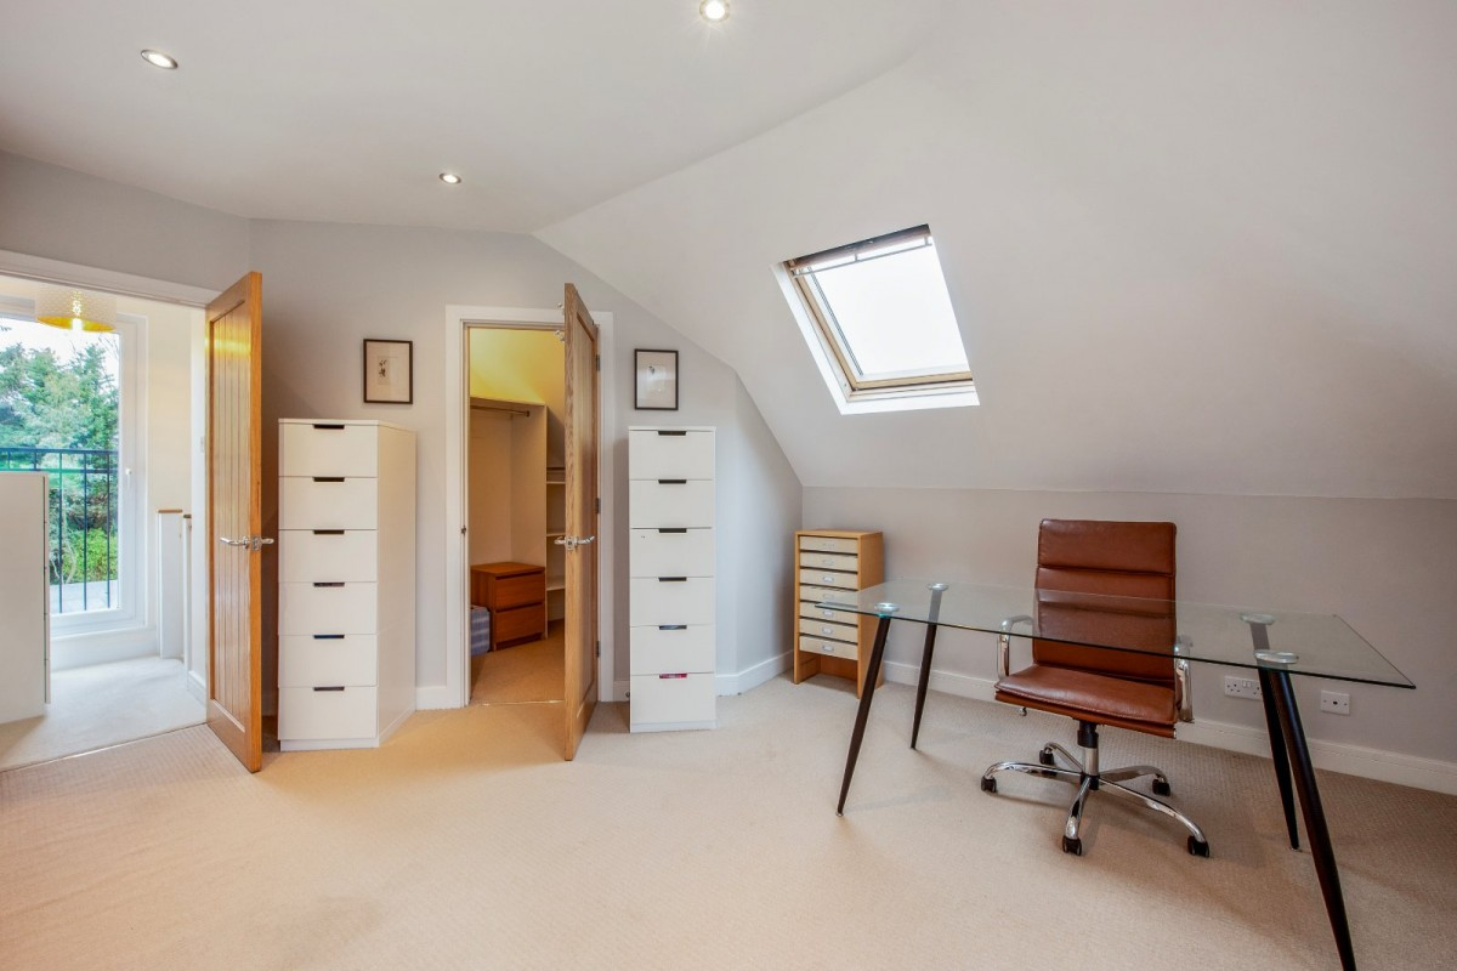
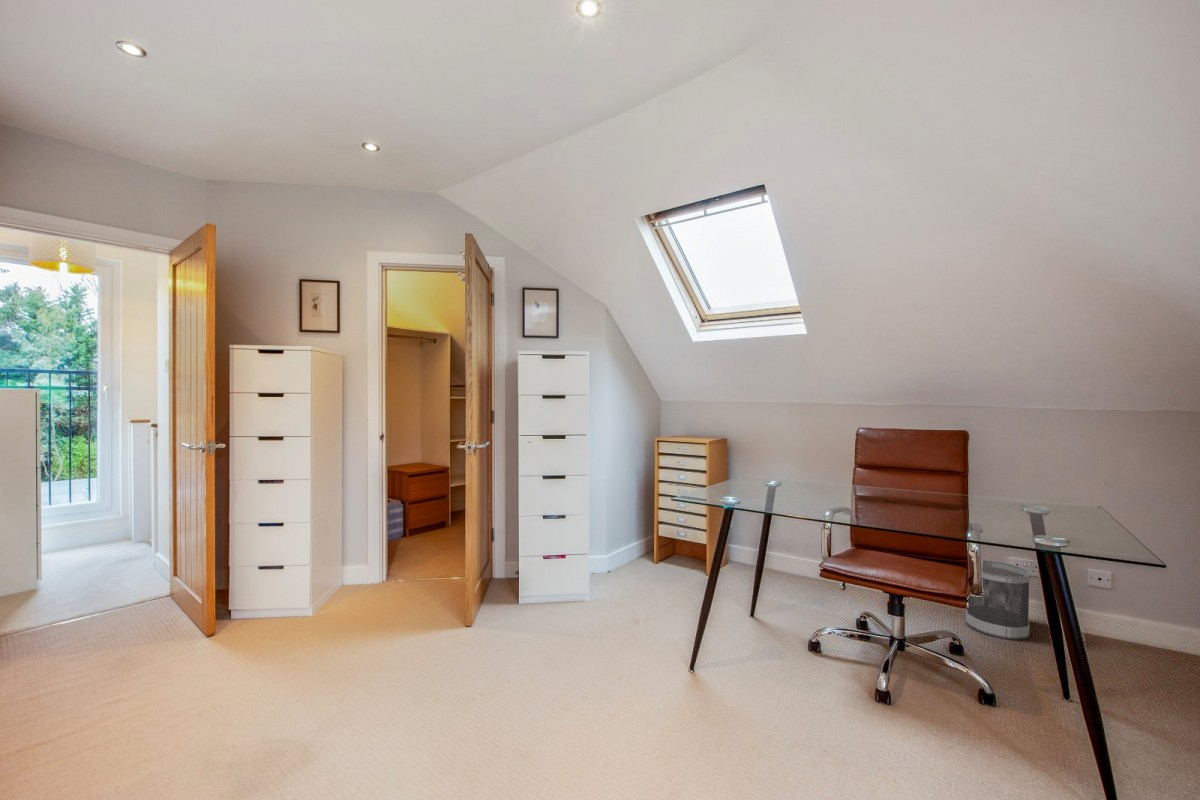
+ wastebasket [965,559,1031,641]
